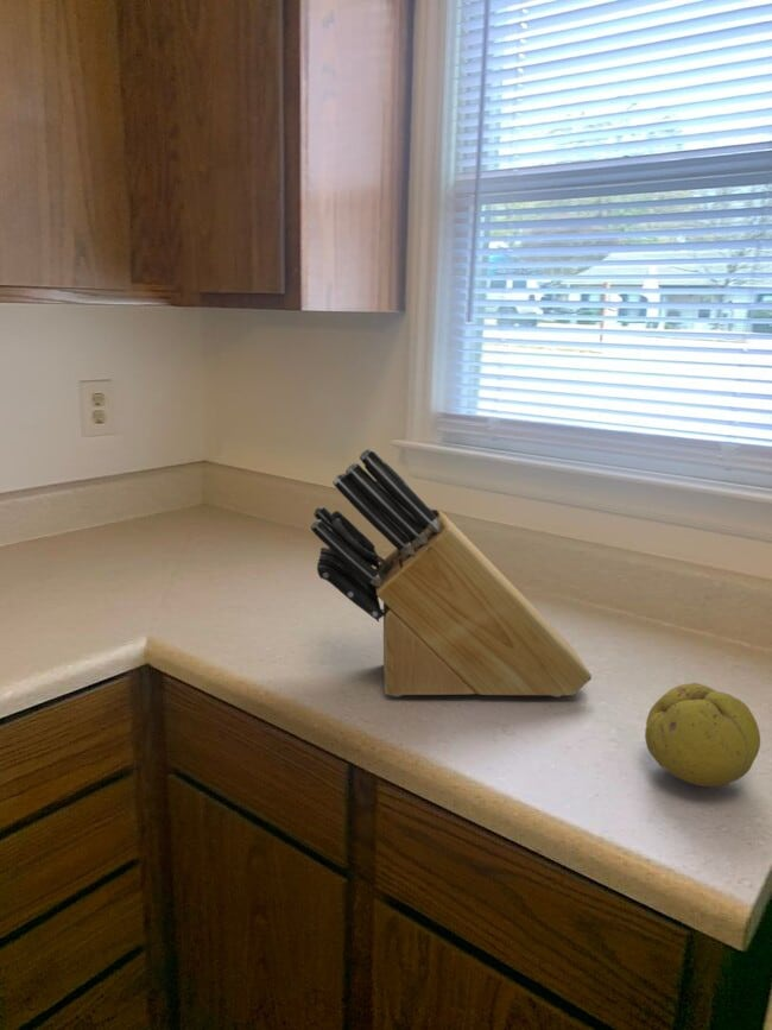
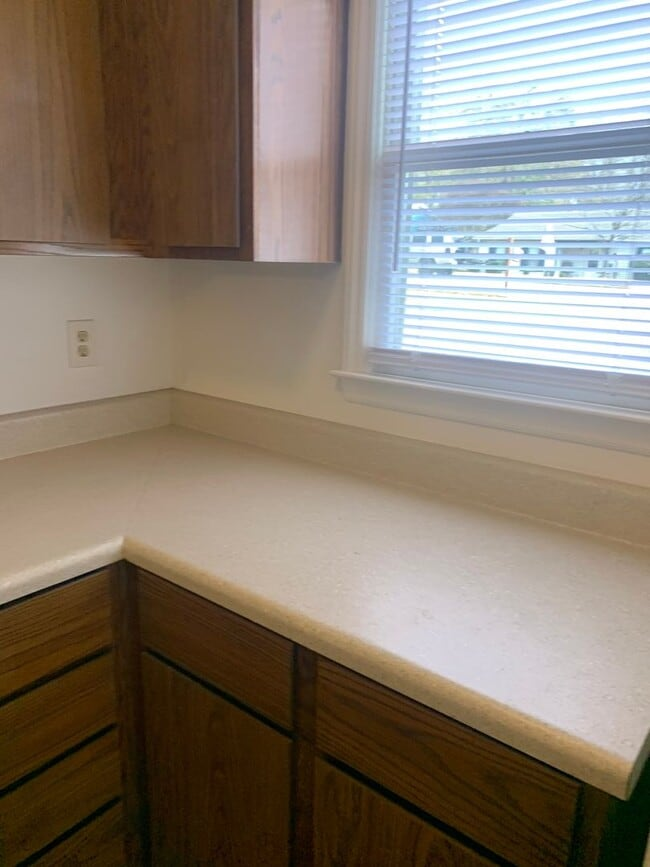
- knife block [310,448,593,699]
- fruit [644,682,761,788]
